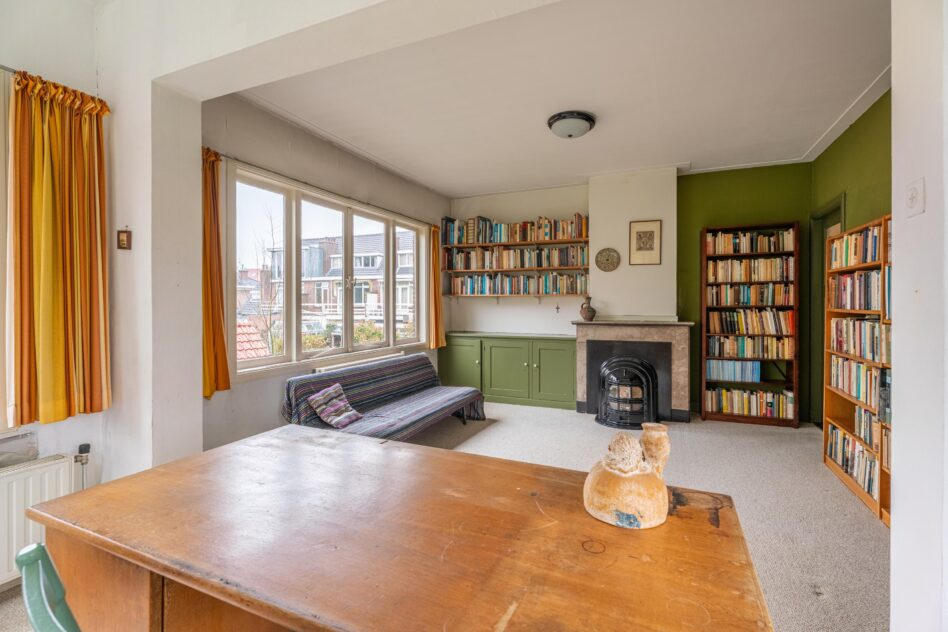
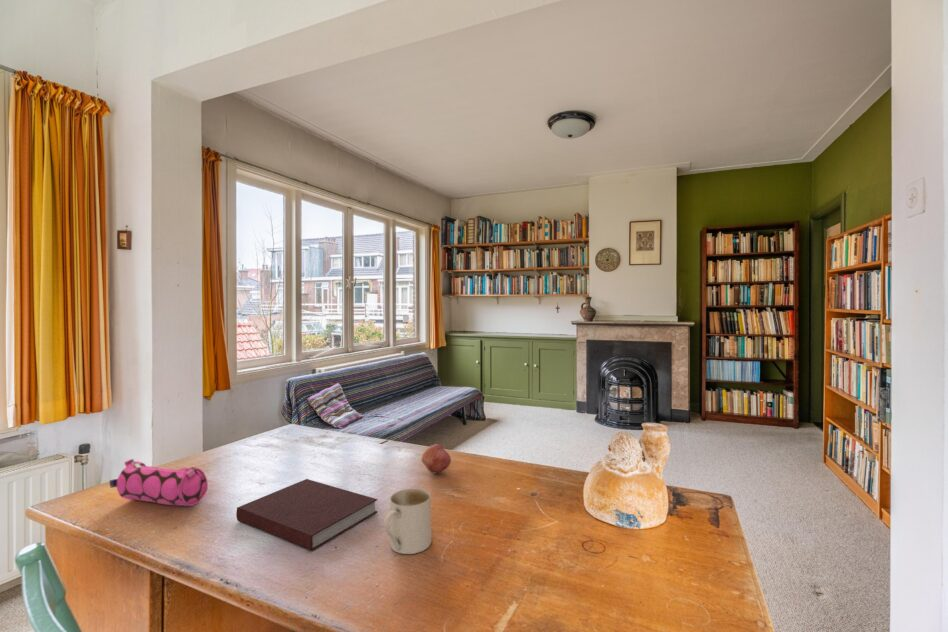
+ fruit [421,443,452,474]
+ notebook [235,478,379,552]
+ mug [383,488,432,555]
+ pencil case [109,458,209,507]
